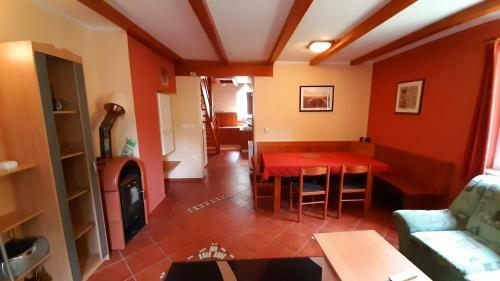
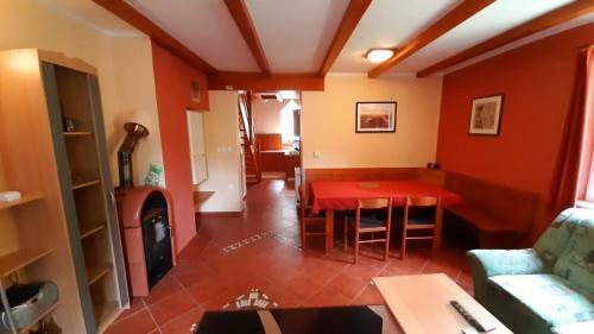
+ remote control [449,300,487,334]
